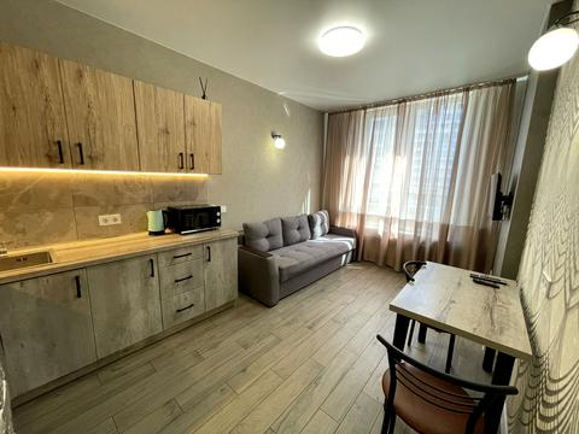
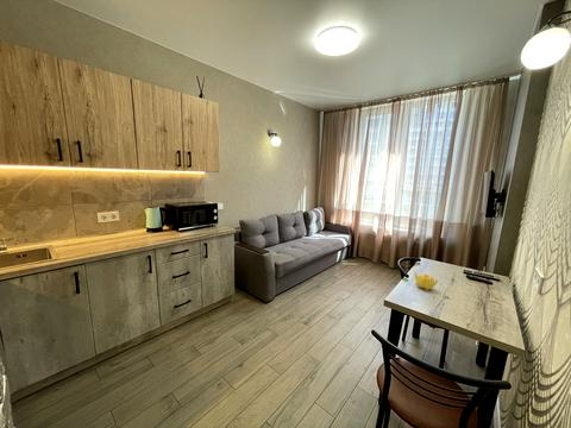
+ teapot [412,270,441,291]
